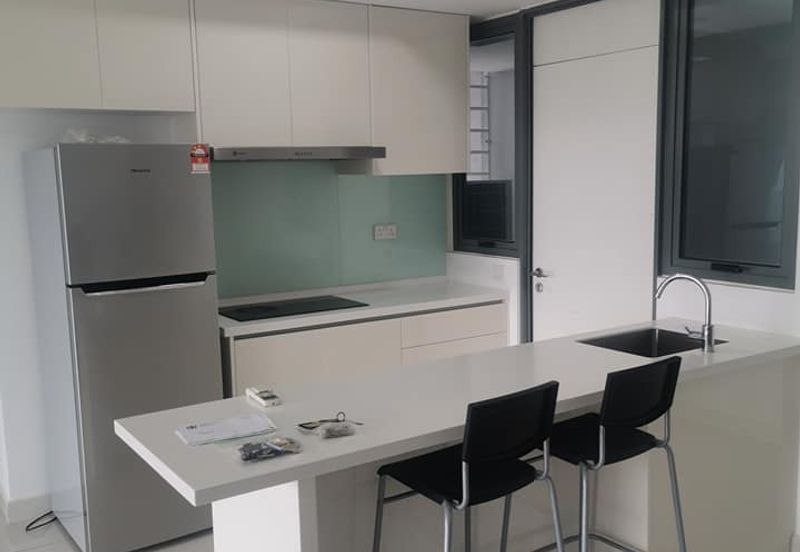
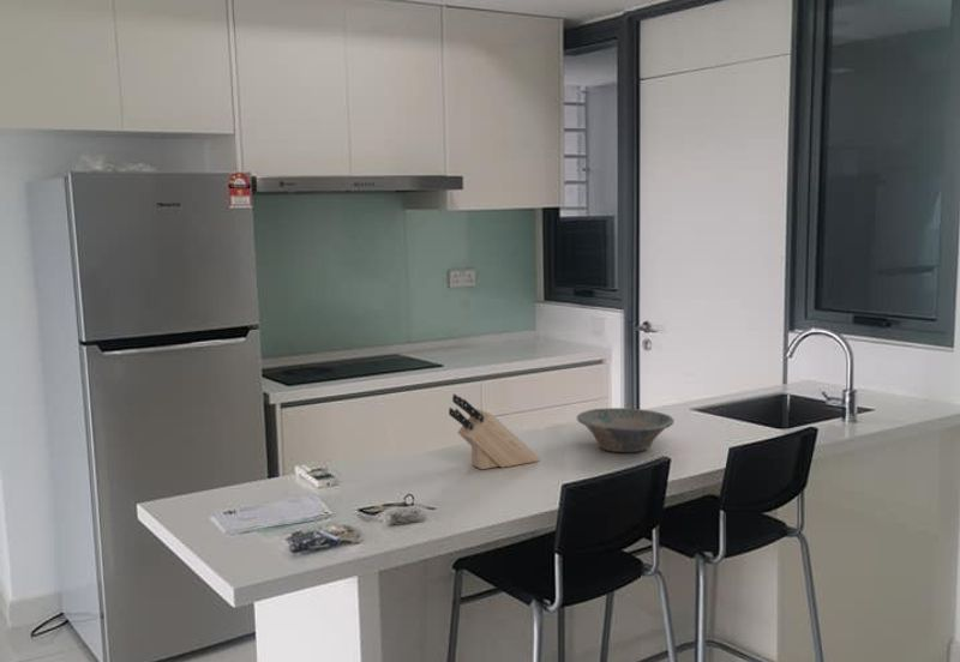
+ bowl [575,407,676,453]
+ knife block [448,392,541,470]
